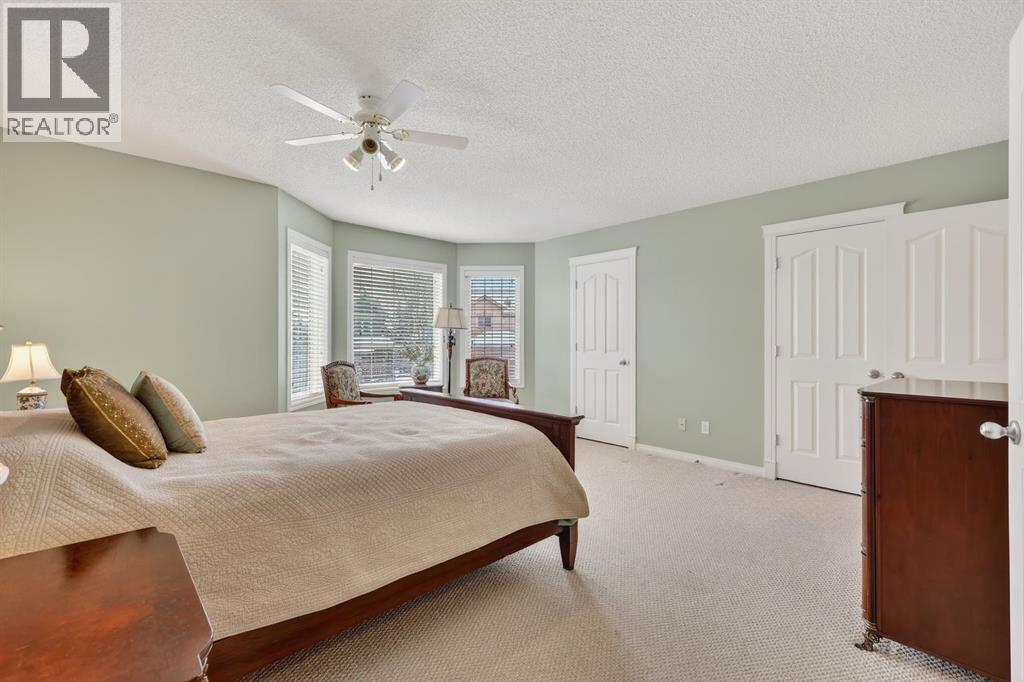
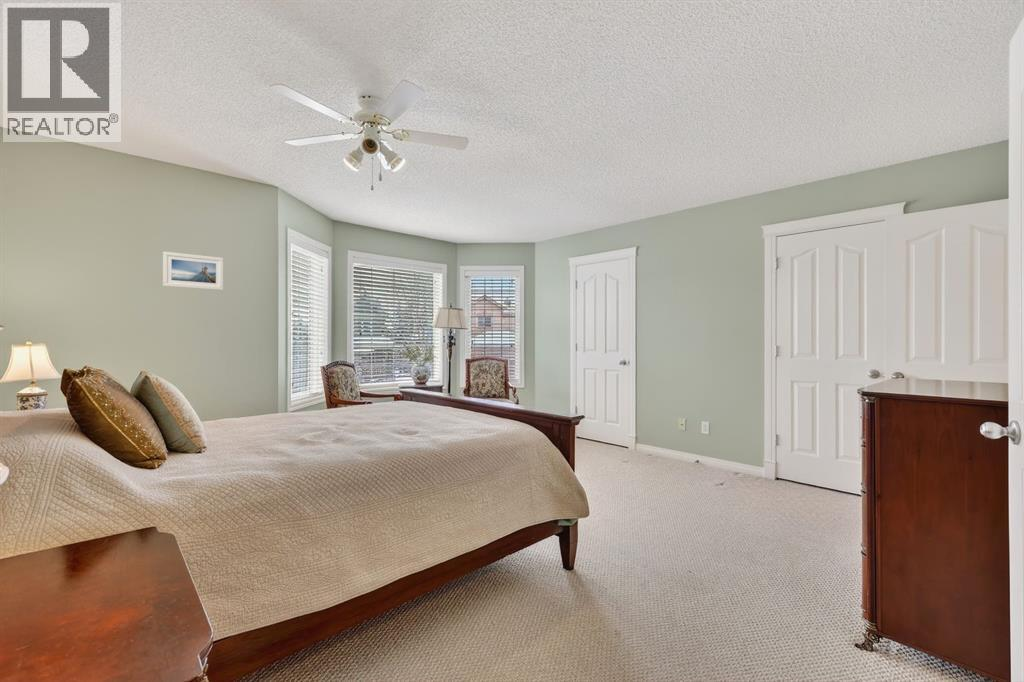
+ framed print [162,251,224,291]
